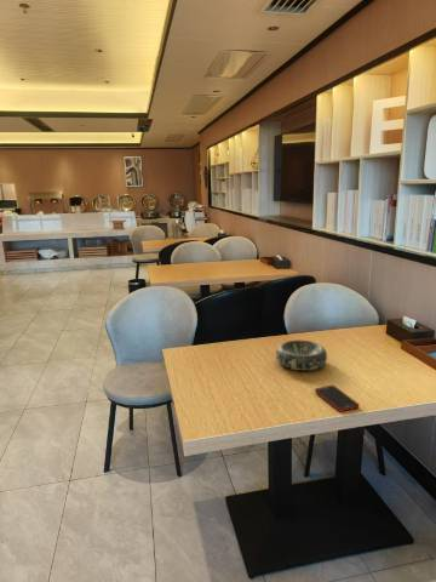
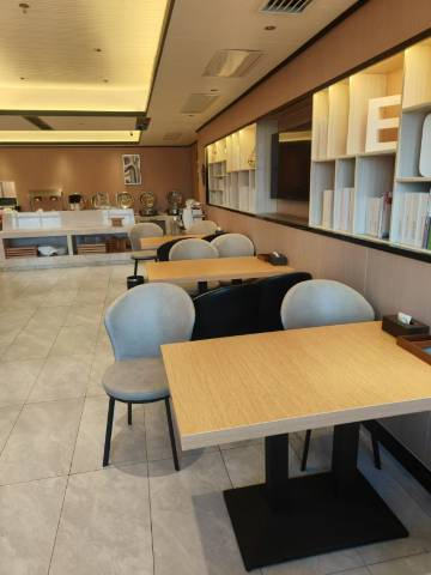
- decorative bowl [275,338,328,372]
- cell phone [314,384,361,413]
